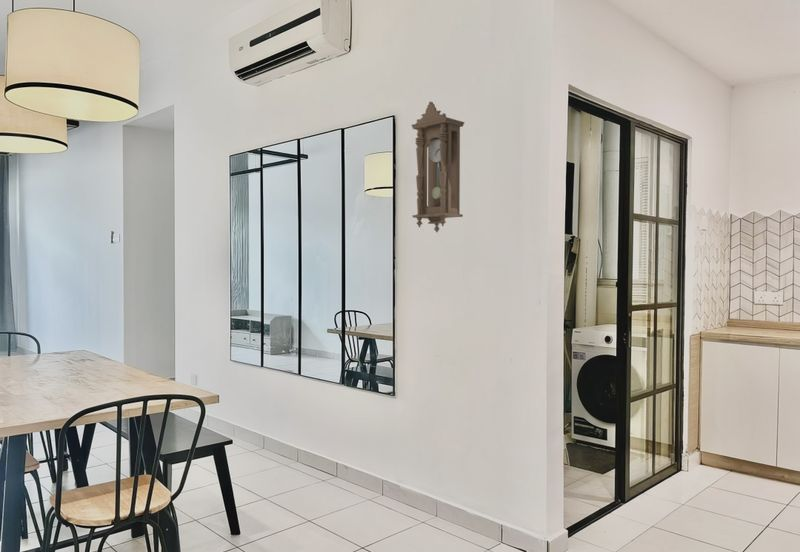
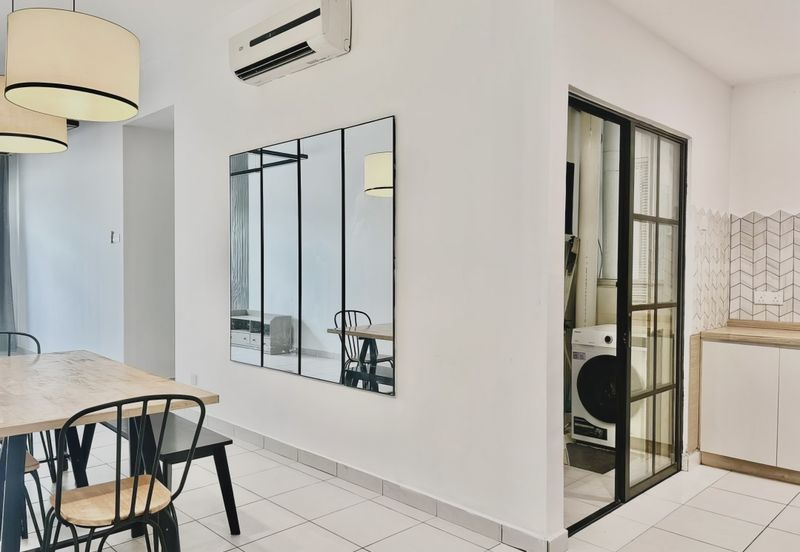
- pendulum clock [410,100,465,233]
